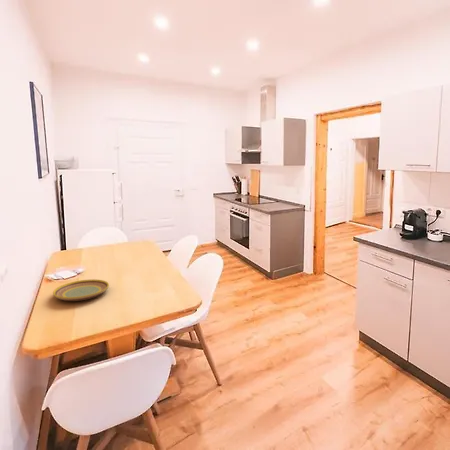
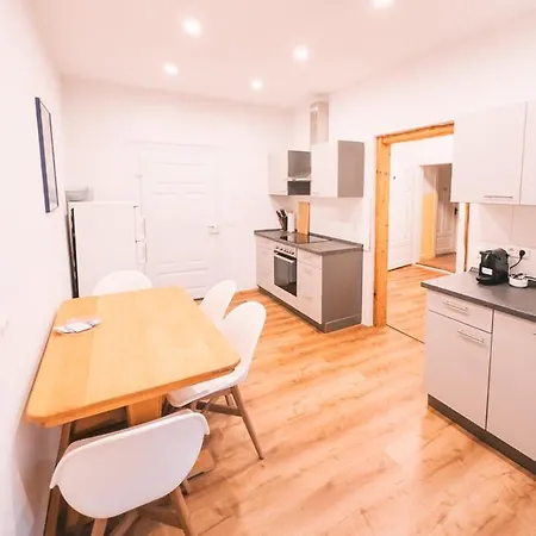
- plate [52,278,110,302]
